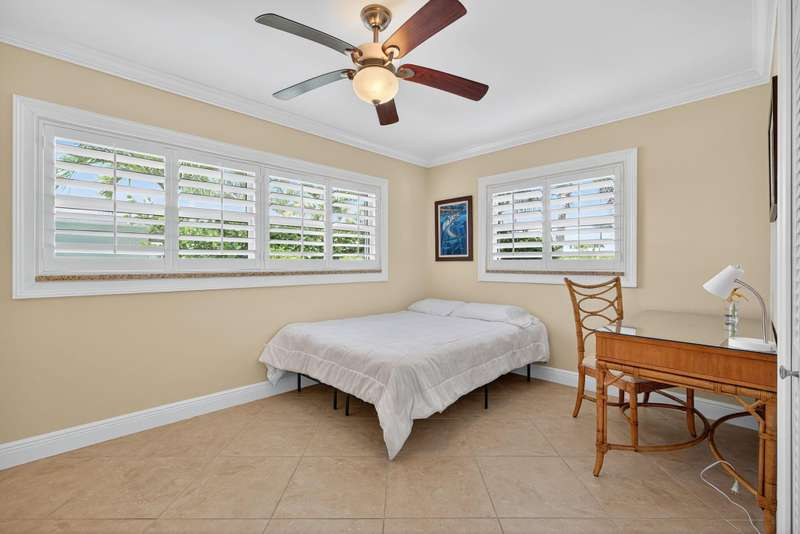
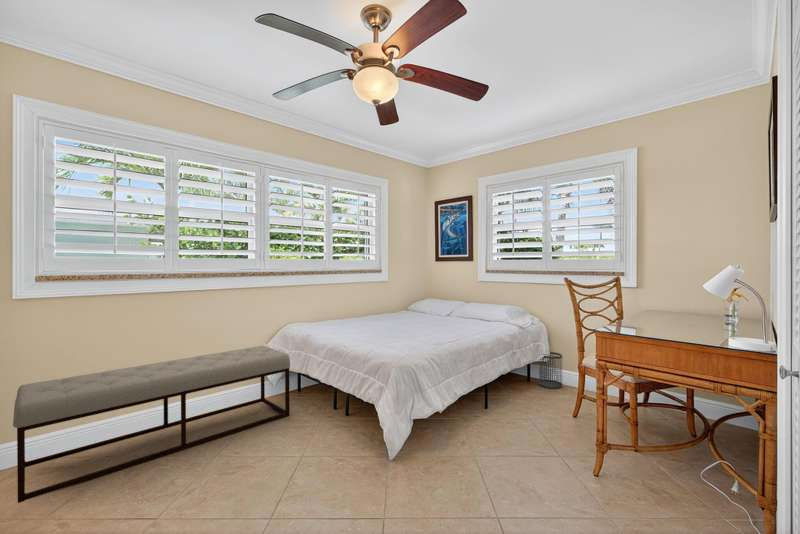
+ bench [12,345,291,504]
+ wastebasket [538,351,563,390]
